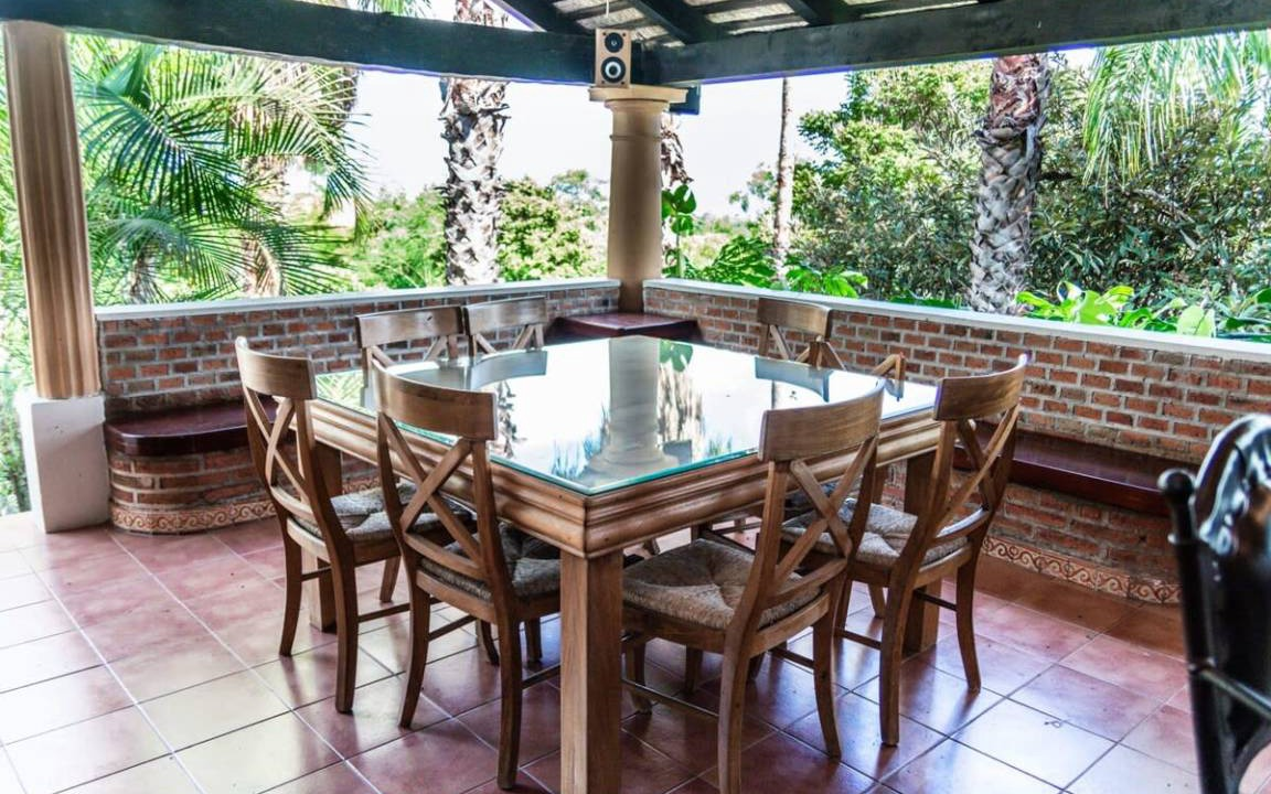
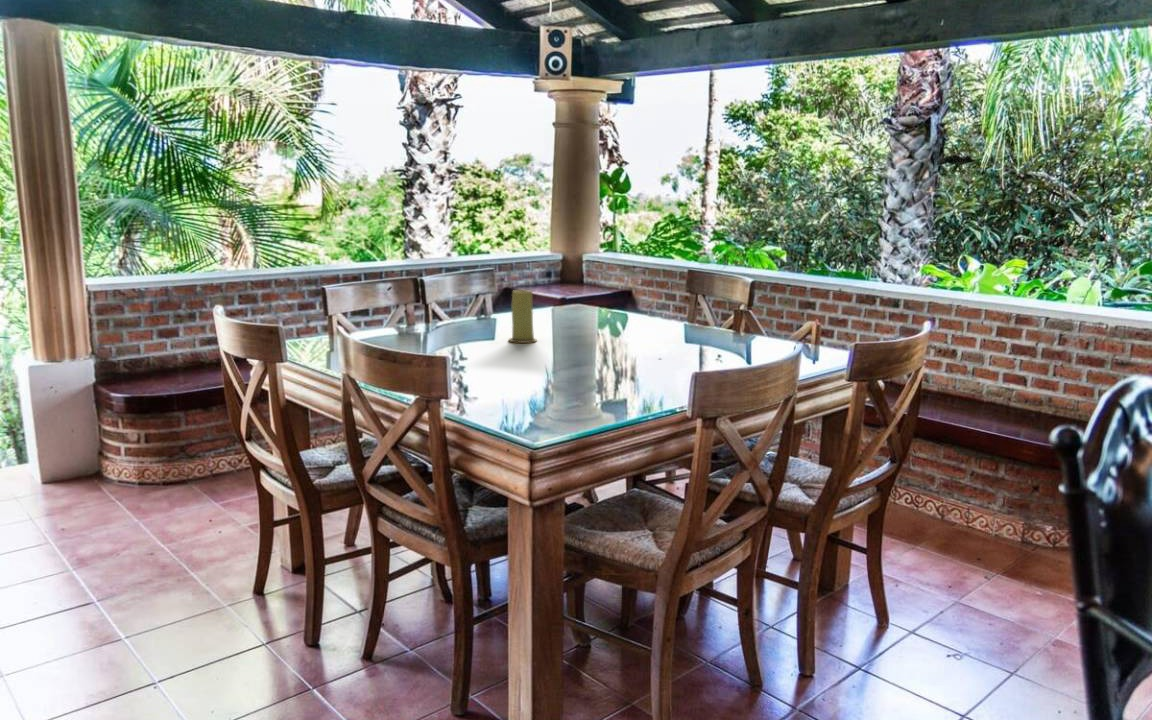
+ candle [507,289,538,344]
